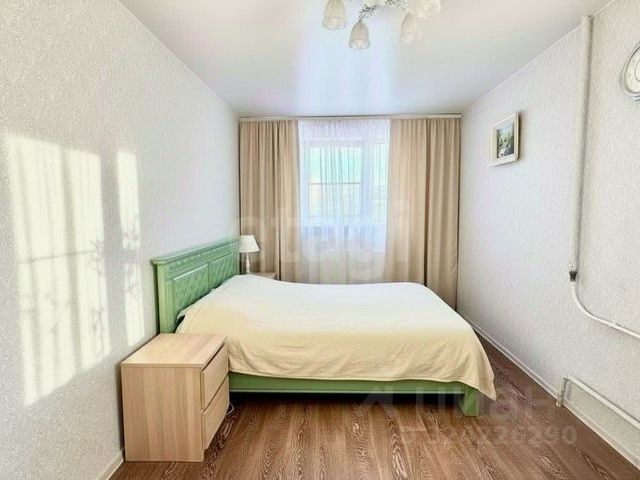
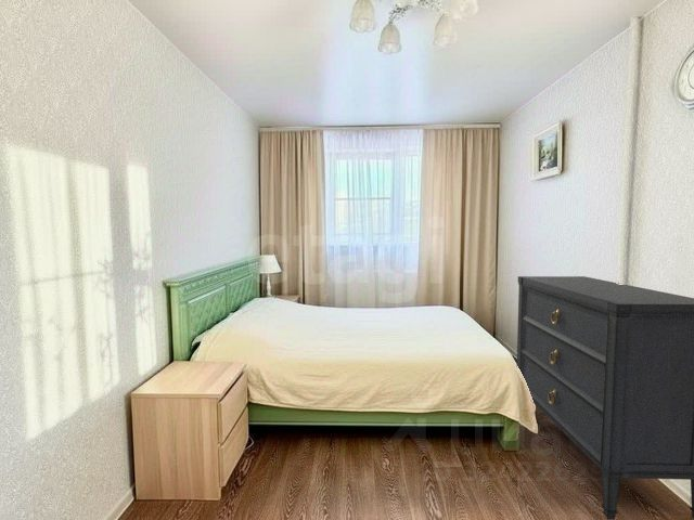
+ dresser [516,275,694,520]
